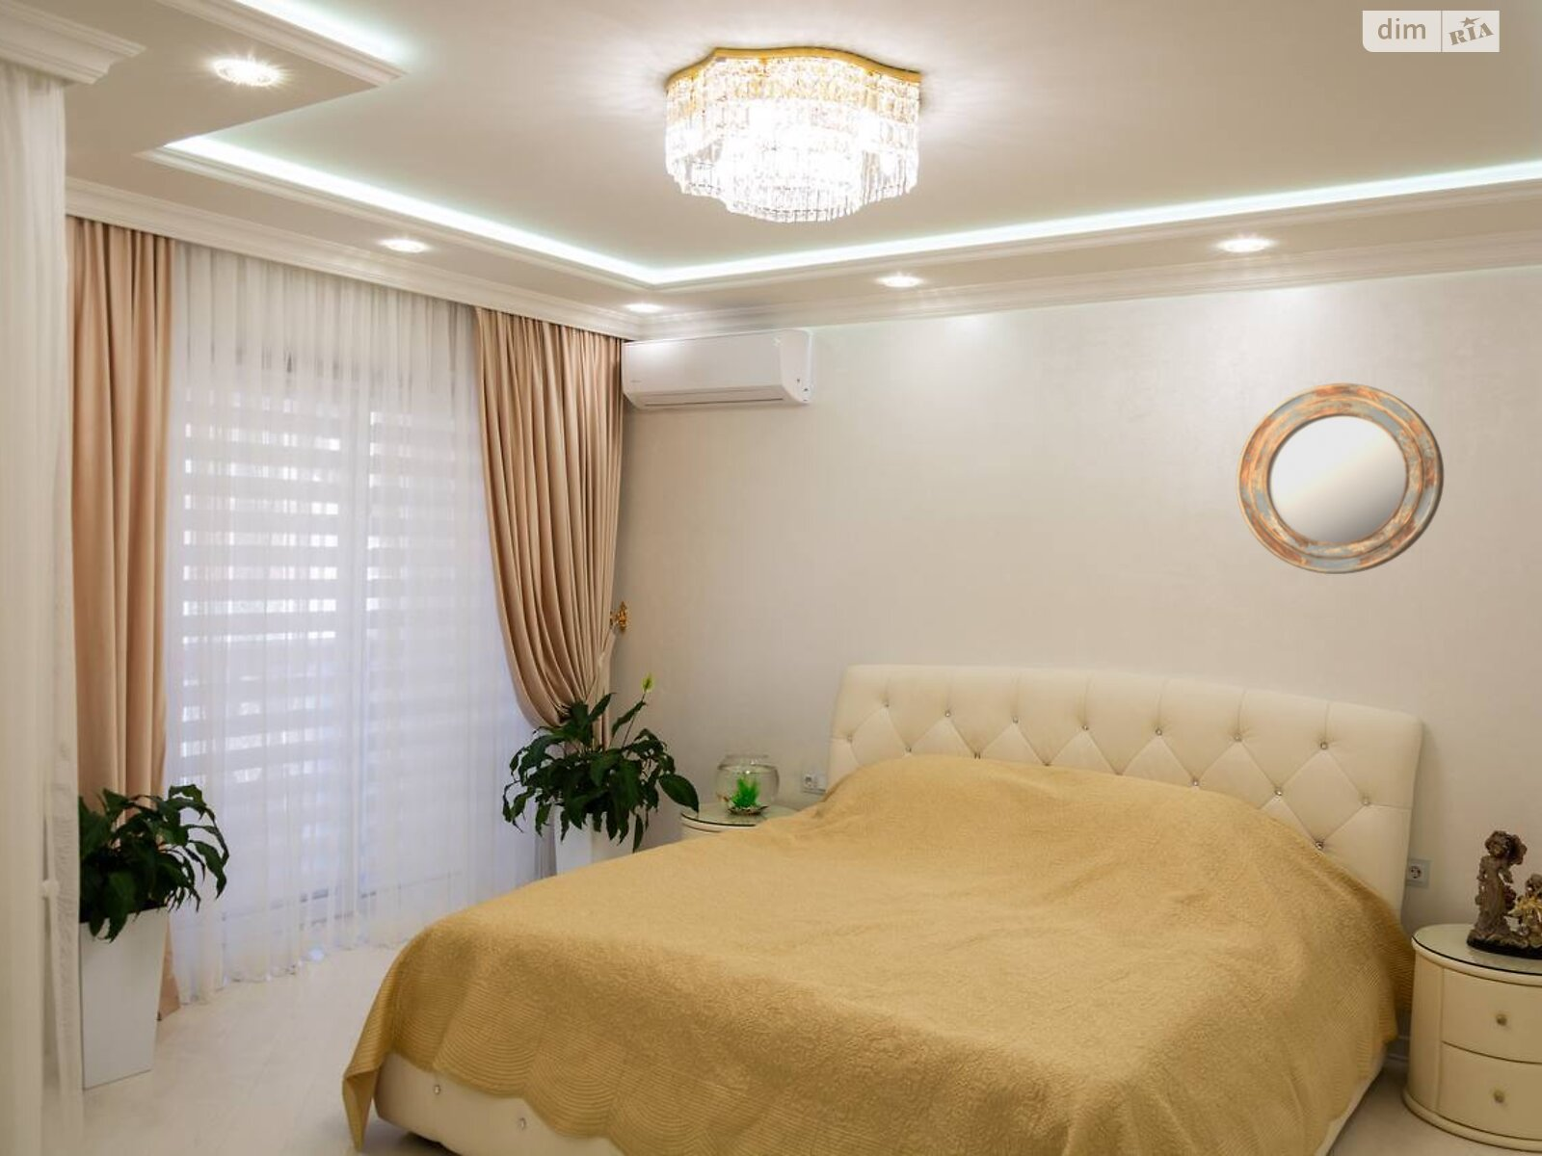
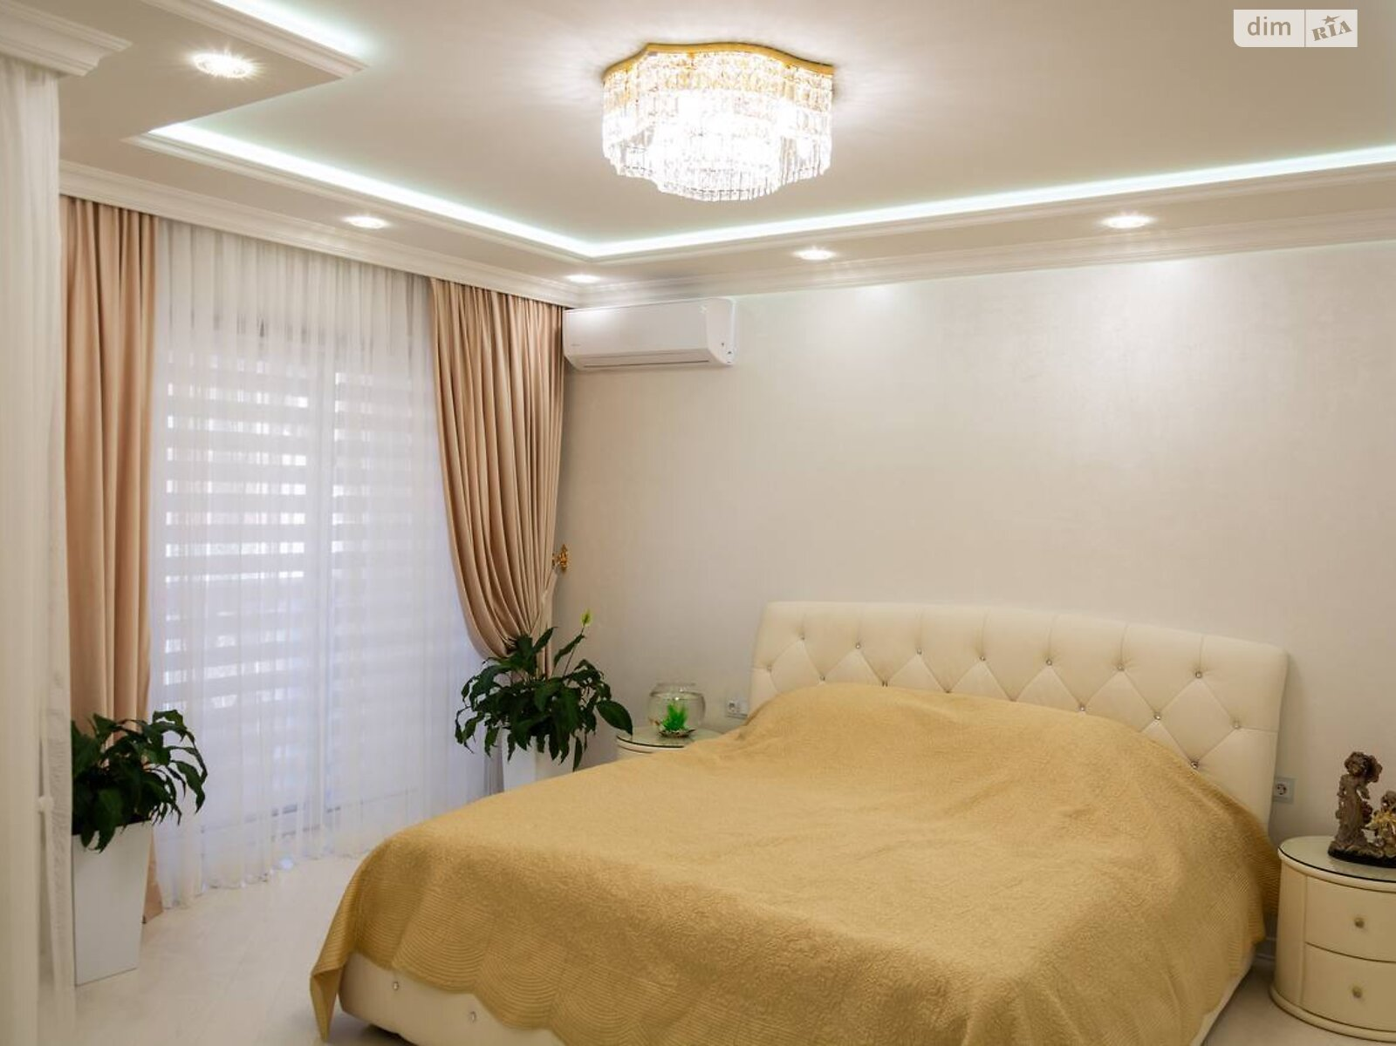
- home mirror [1236,382,1445,576]
